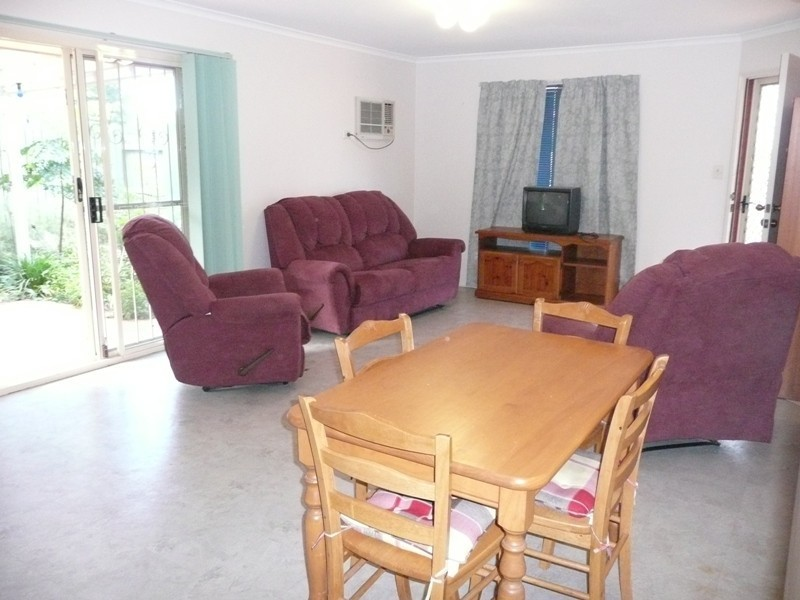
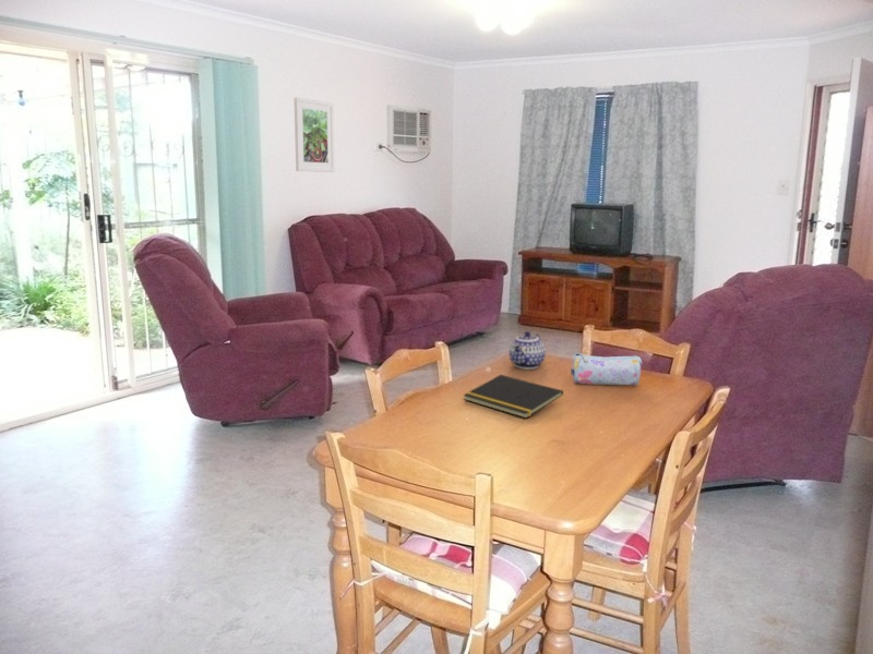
+ notepad [462,374,564,420]
+ teapot [507,330,547,371]
+ pencil case [570,352,644,386]
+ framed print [294,97,335,173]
